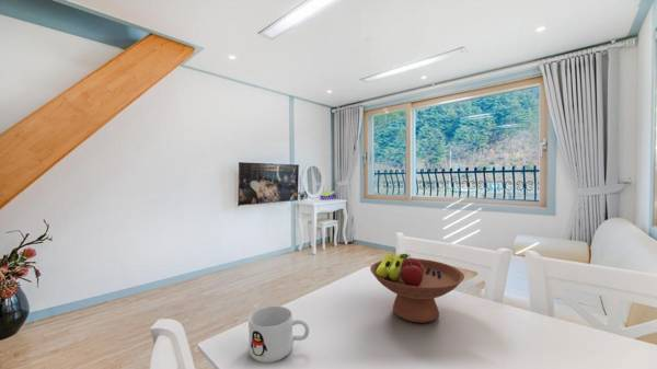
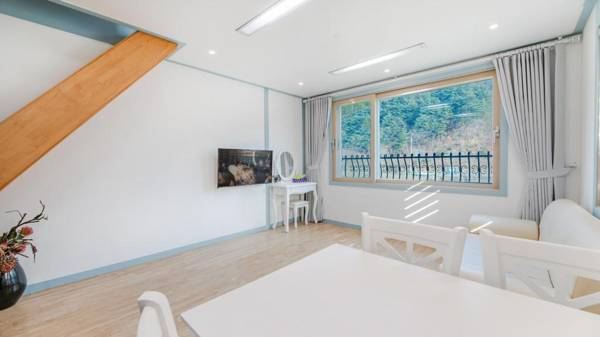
- fruit bowl [369,253,465,324]
- mug [247,305,310,364]
